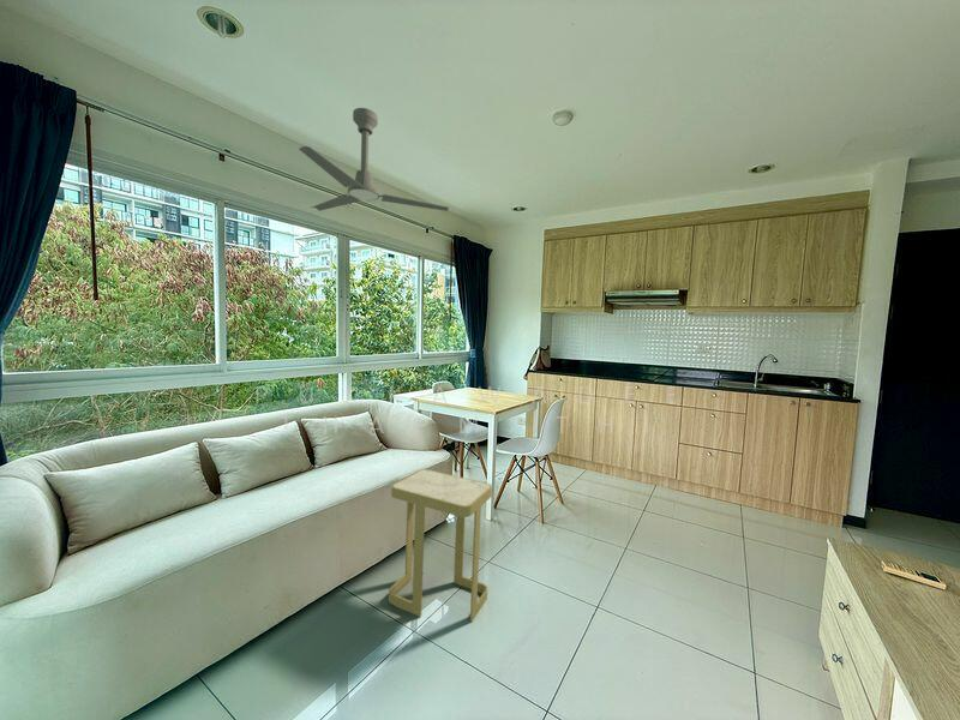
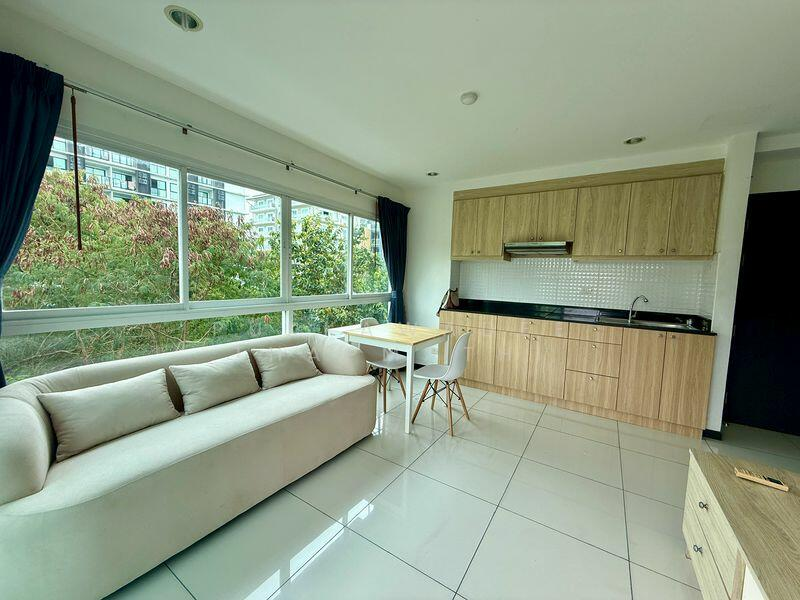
- ceiling fan [298,107,450,212]
- side table [388,468,493,623]
